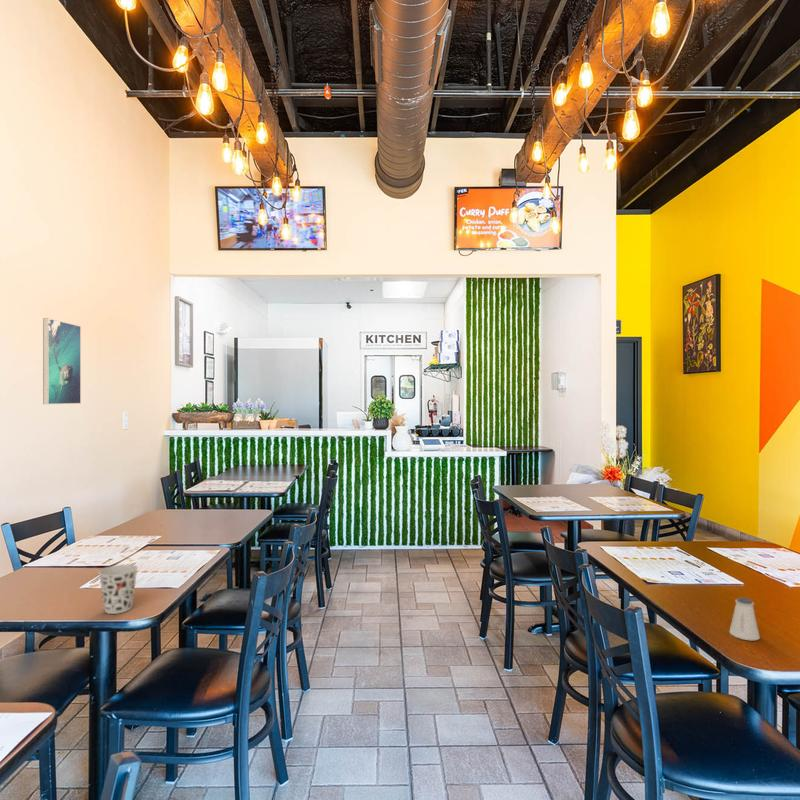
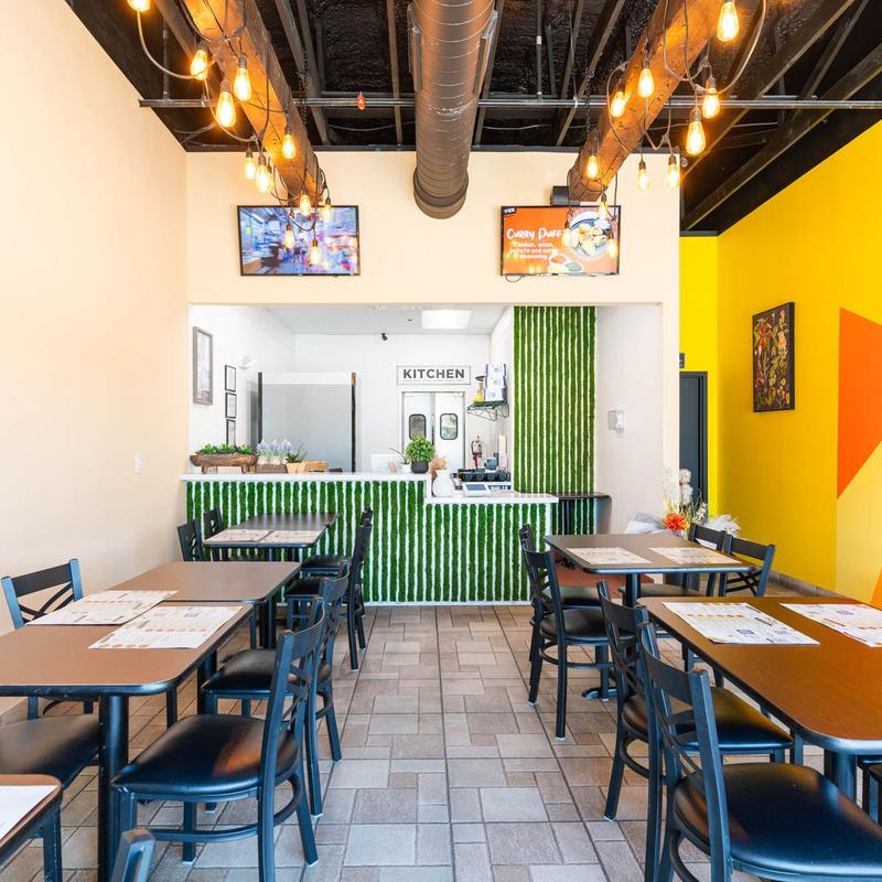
- cup [98,564,139,615]
- saltshaker [728,596,761,641]
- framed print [42,317,82,405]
